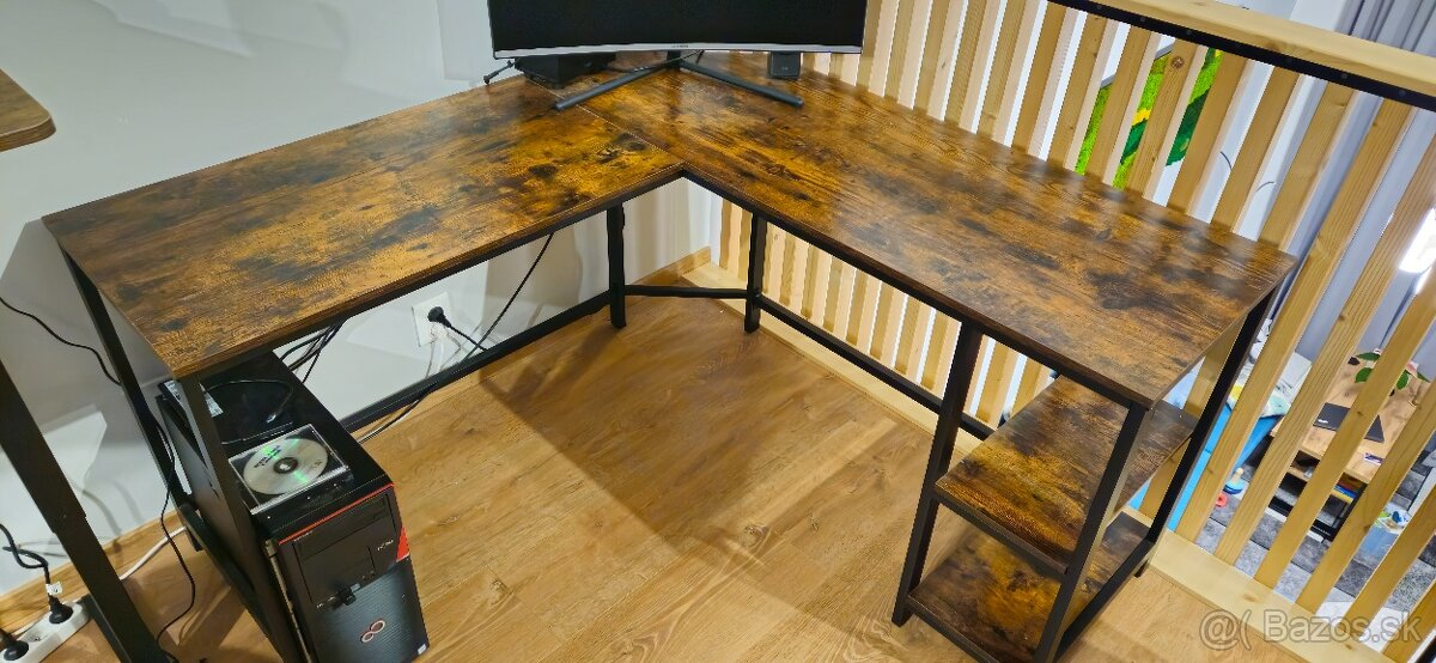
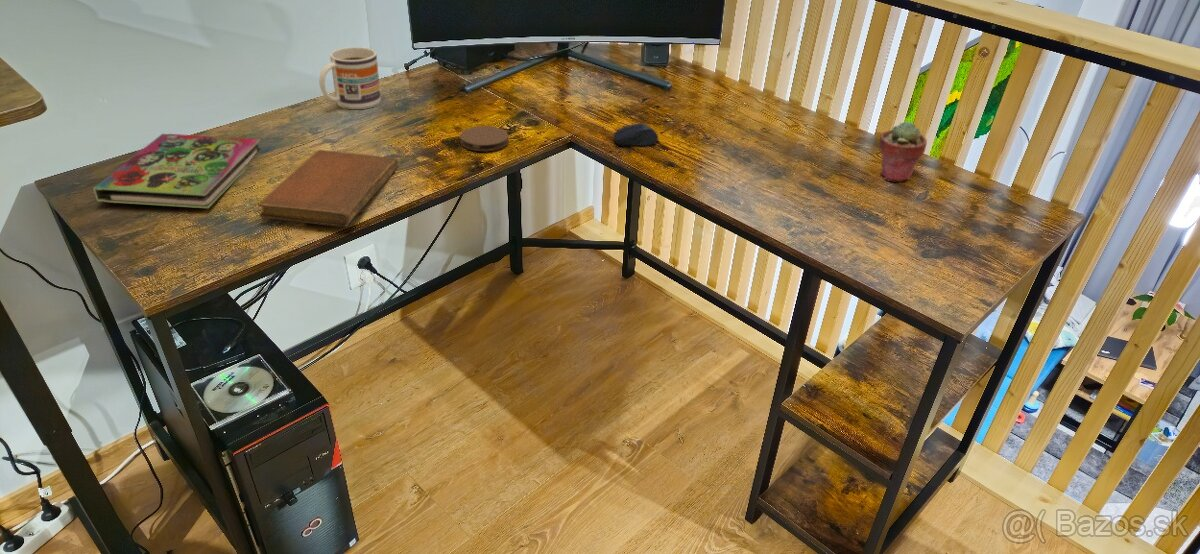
+ potted succulent [877,121,928,183]
+ coaster [459,125,509,152]
+ mug [318,46,382,110]
+ notebook [257,149,399,228]
+ computer mouse [613,122,659,147]
+ book [92,133,261,209]
